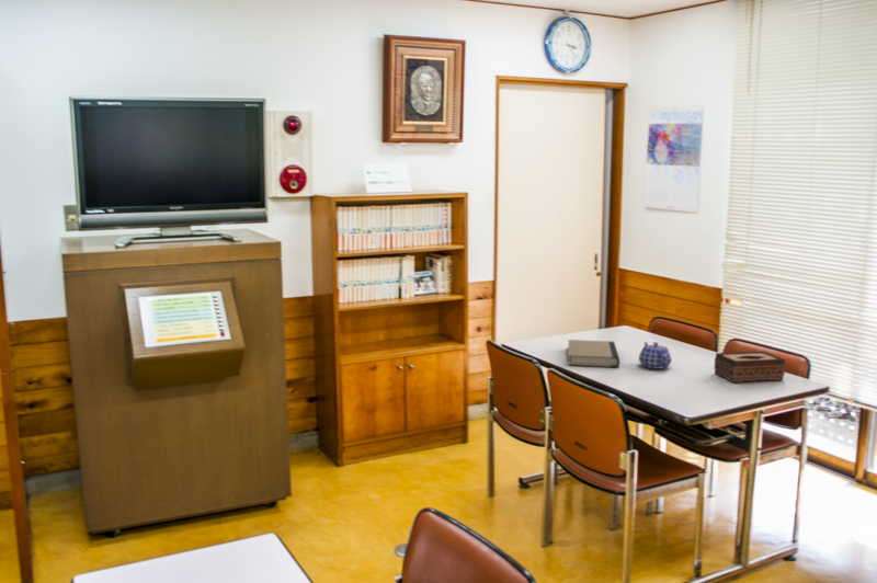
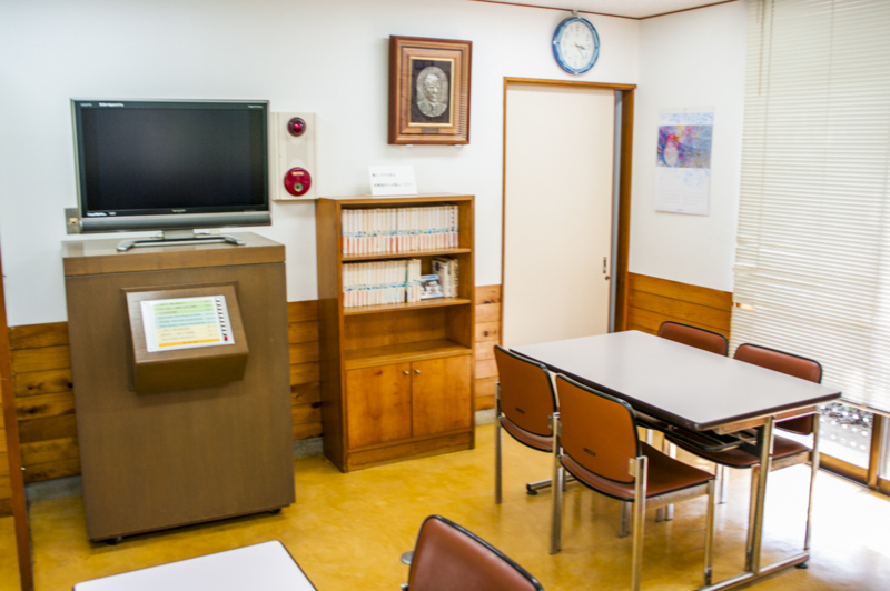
- teapot [638,341,673,370]
- tissue box [713,351,786,384]
- book [567,339,620,368]
